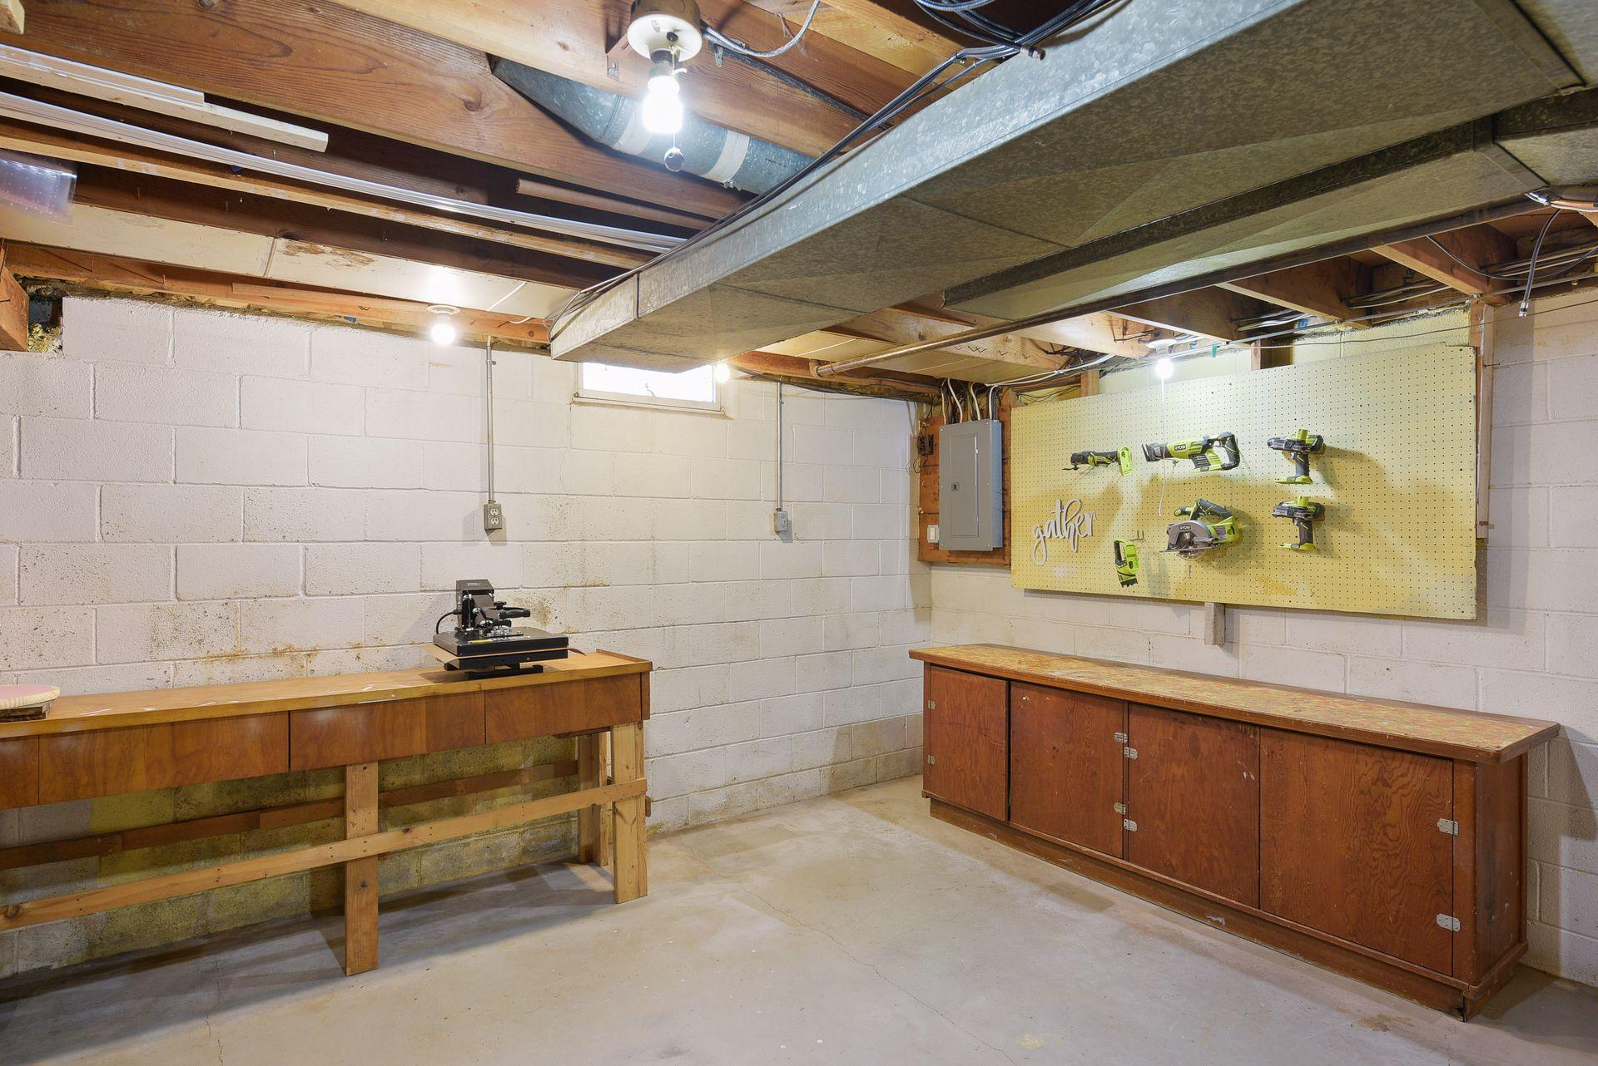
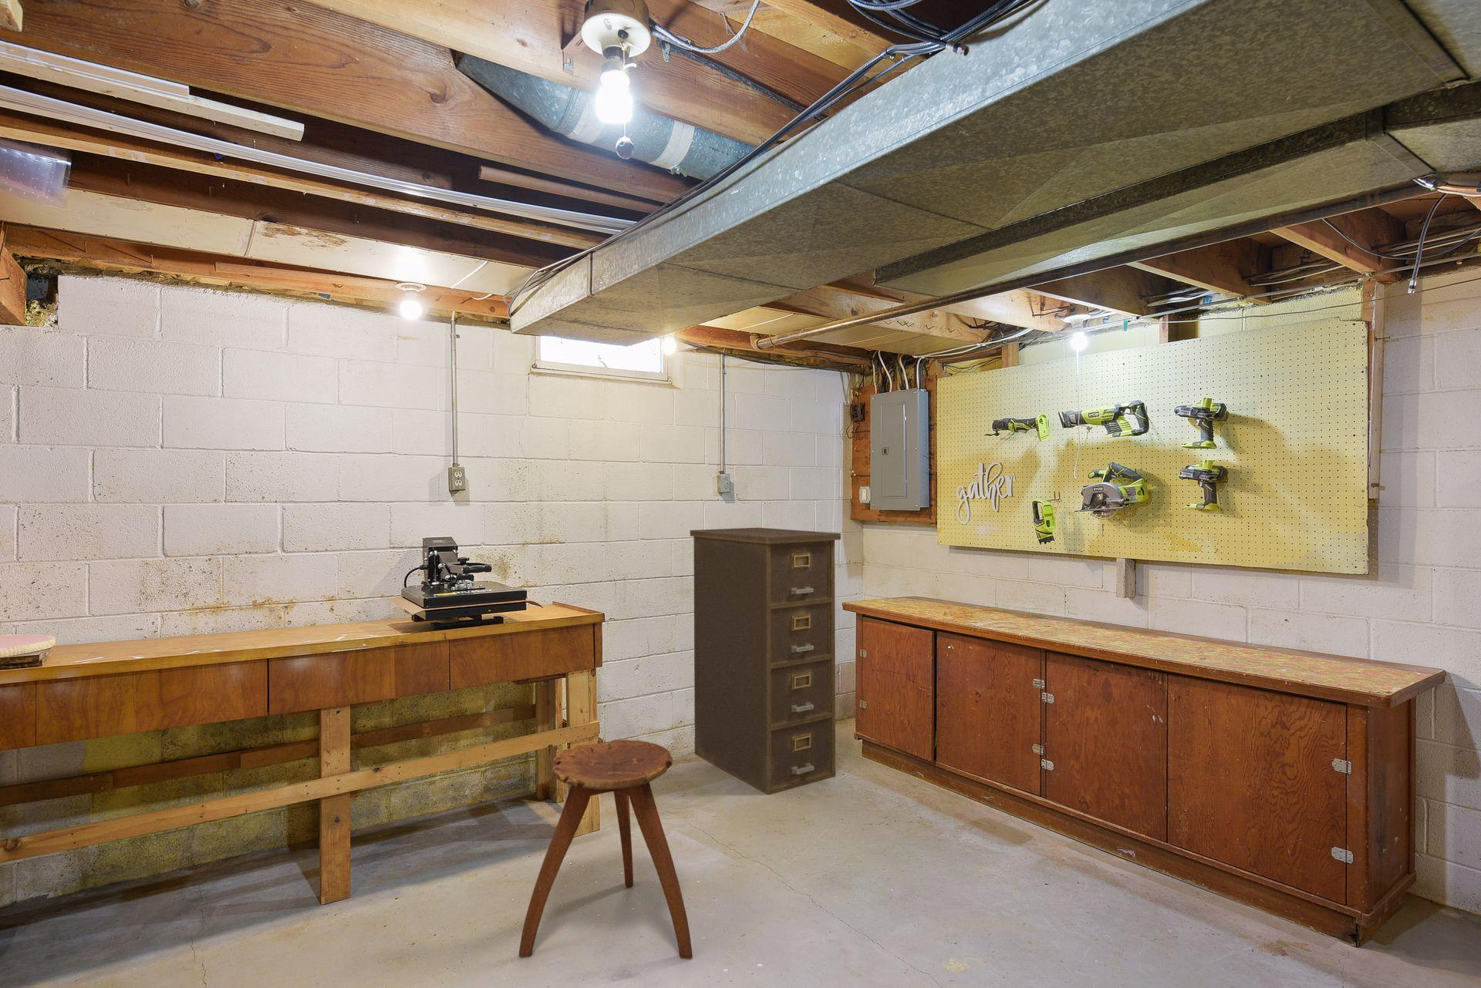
+ filing cabinet [690,527,842,795]
+ stool [519,739,693,959]
